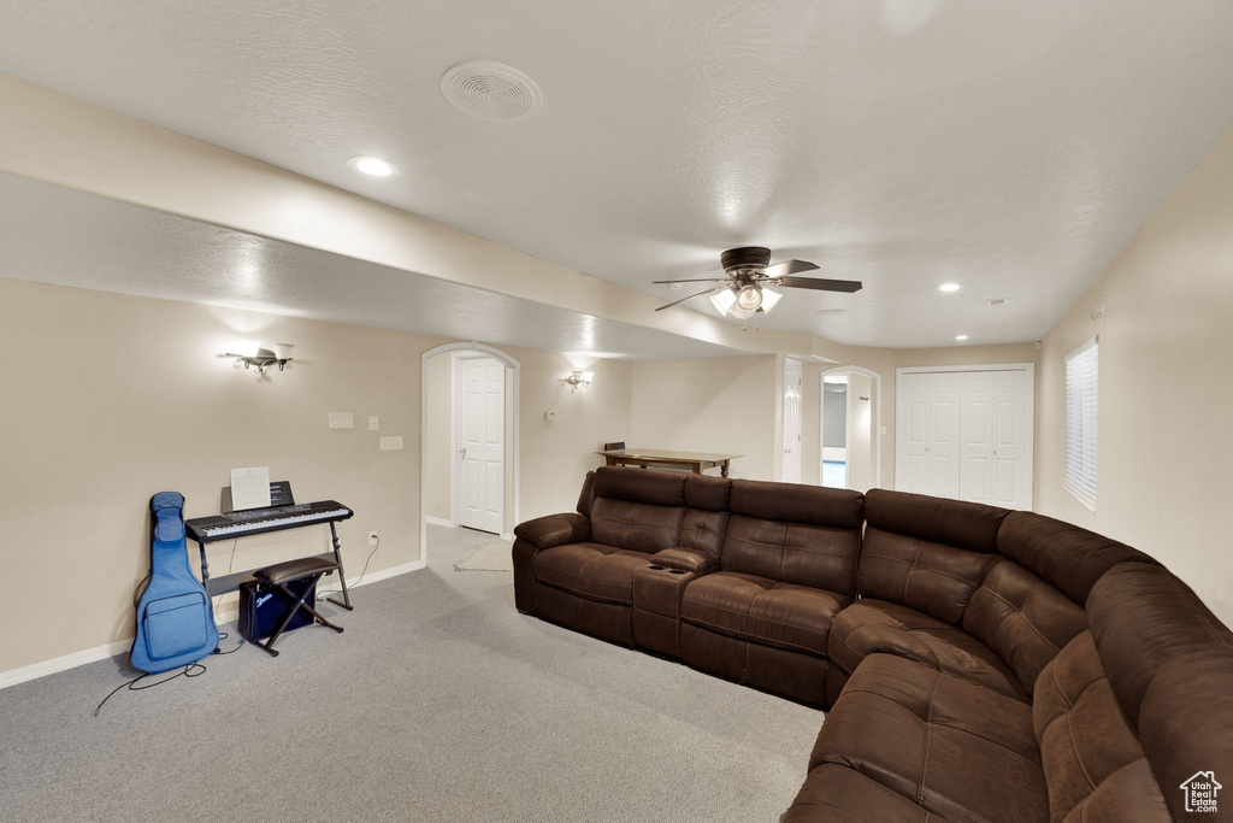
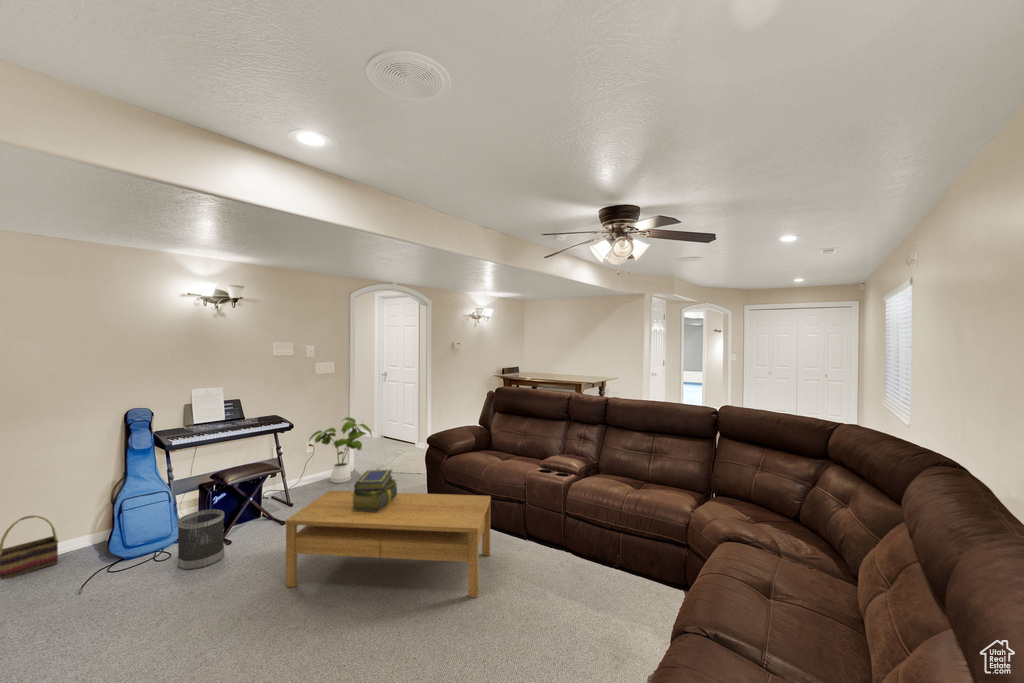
+ basket [0,514,60,581]
+ house plant [307,416,374,484]
+ stack of books [351,469,399,512]
+ coffee table [284,489,492,599]
+ wastebasket [176,508,225,571]
